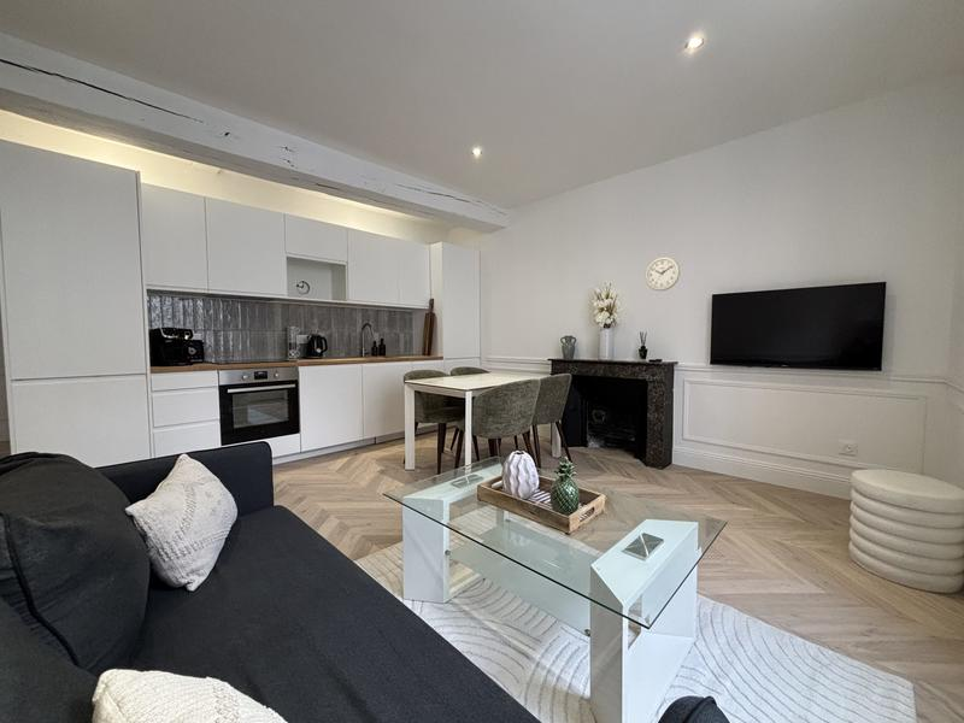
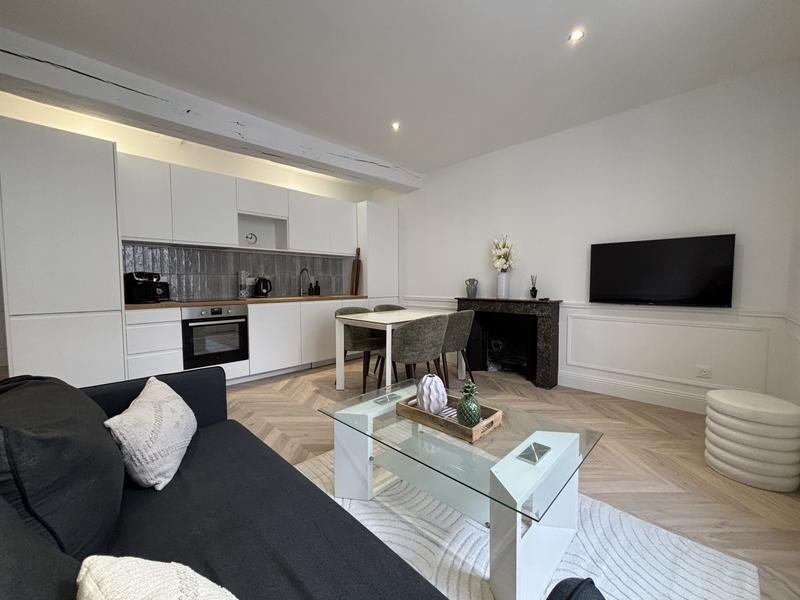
- wall clock [645,255,681,292]
